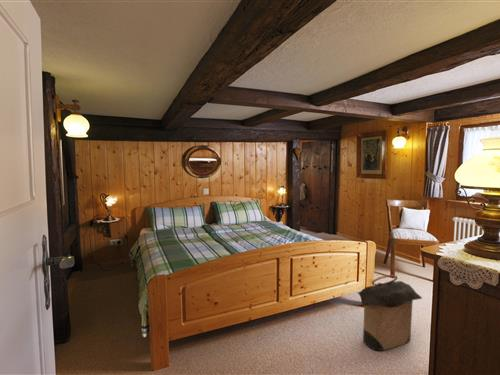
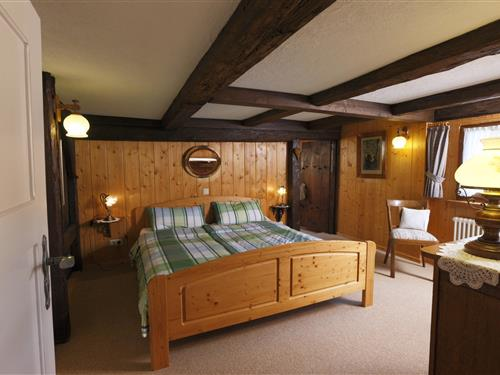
- laundry hamper [357,274,423,352]
